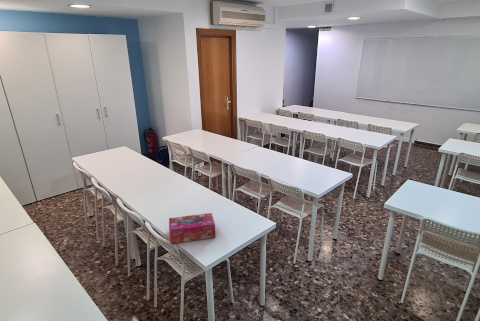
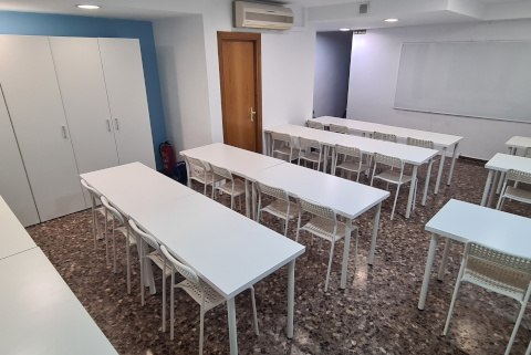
- tissue box [168,212,216,245]
